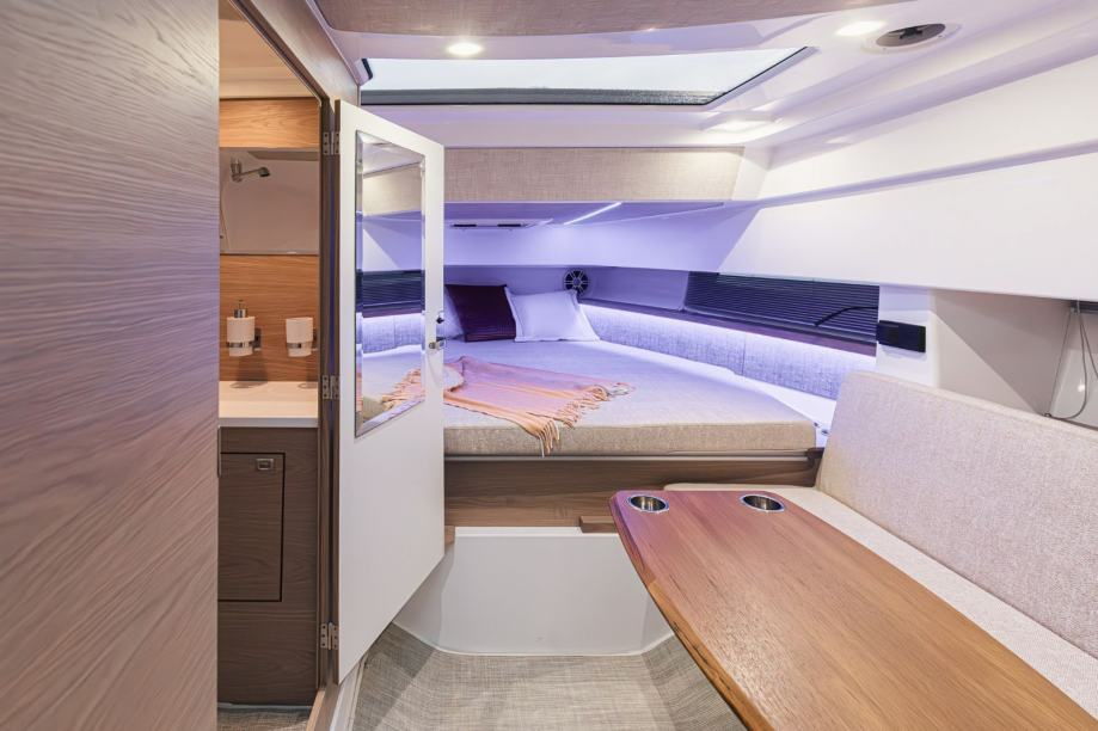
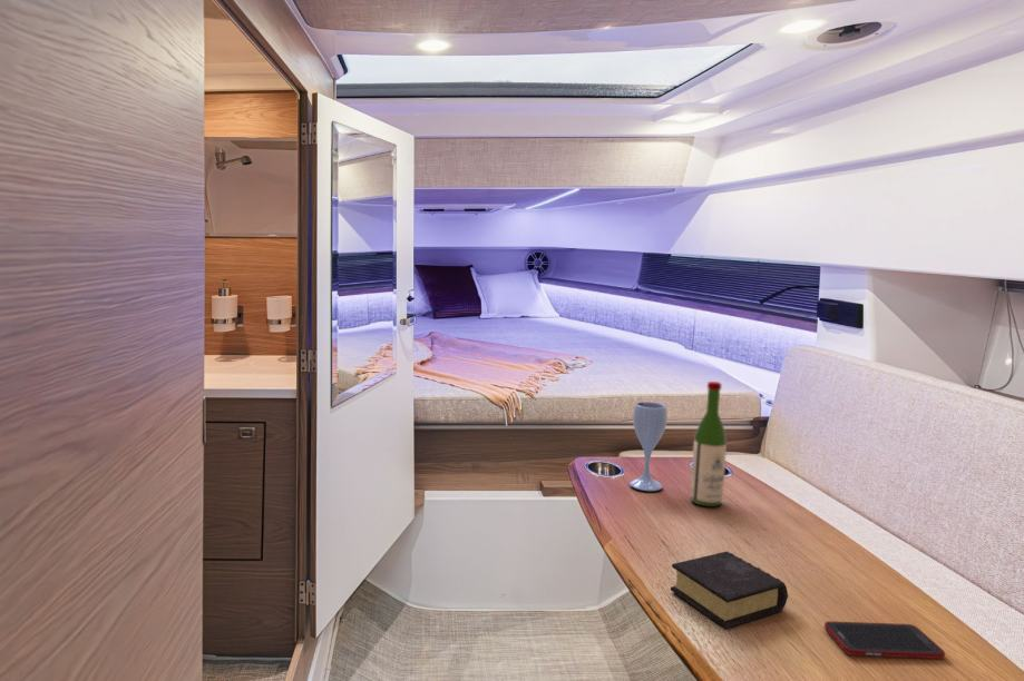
+ cell phone [823,621,946,660]
+ book [670,550,789,630]
+ wine bottle [690,381,728,507]
+ cup [628,401,669,492]
